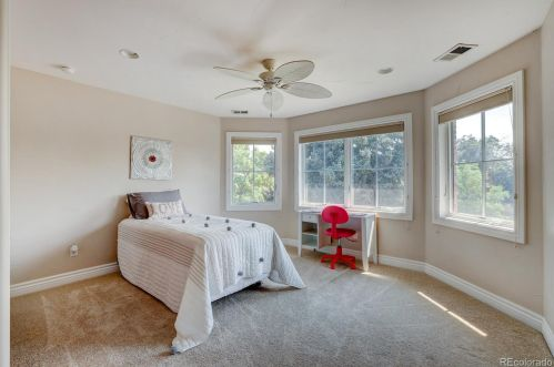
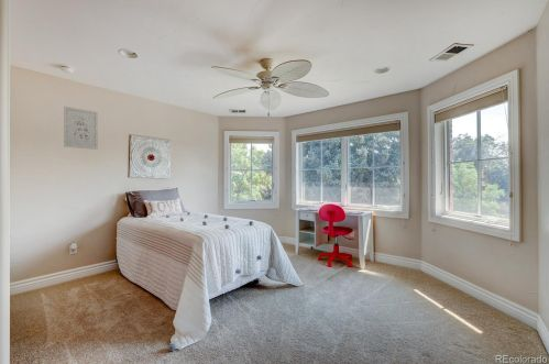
+ wall art [63,106,99,151]
